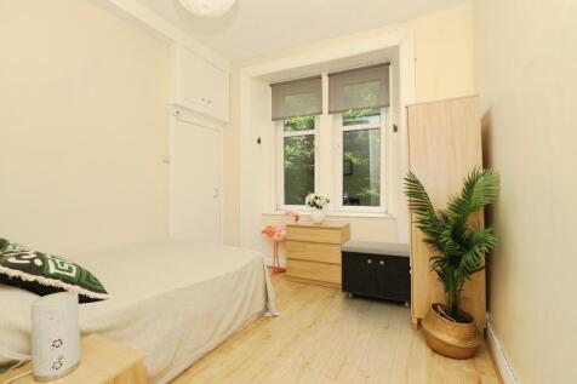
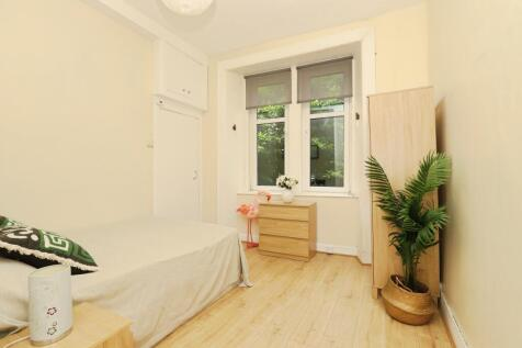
- storage bench [339,239,412,308]
